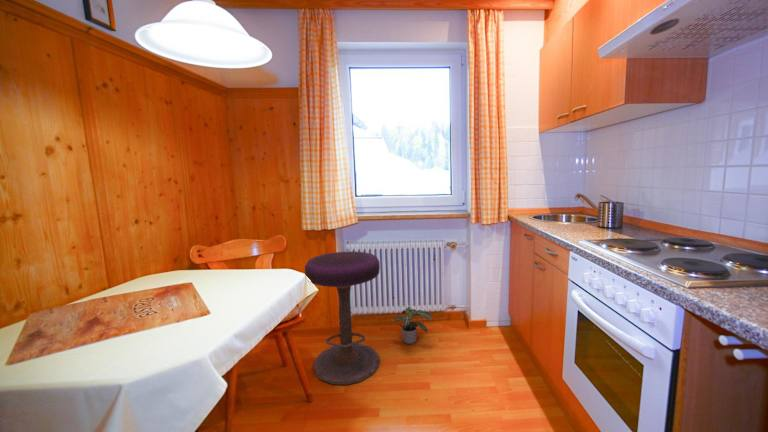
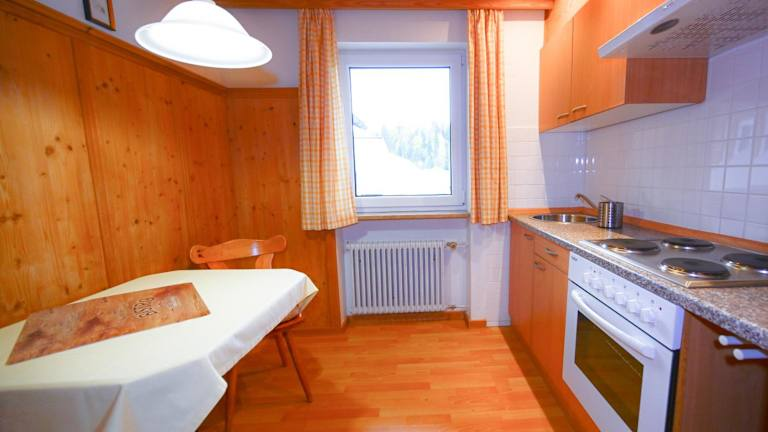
- potted plant [392,306,433,345]
- stool [304,250,381,386]
